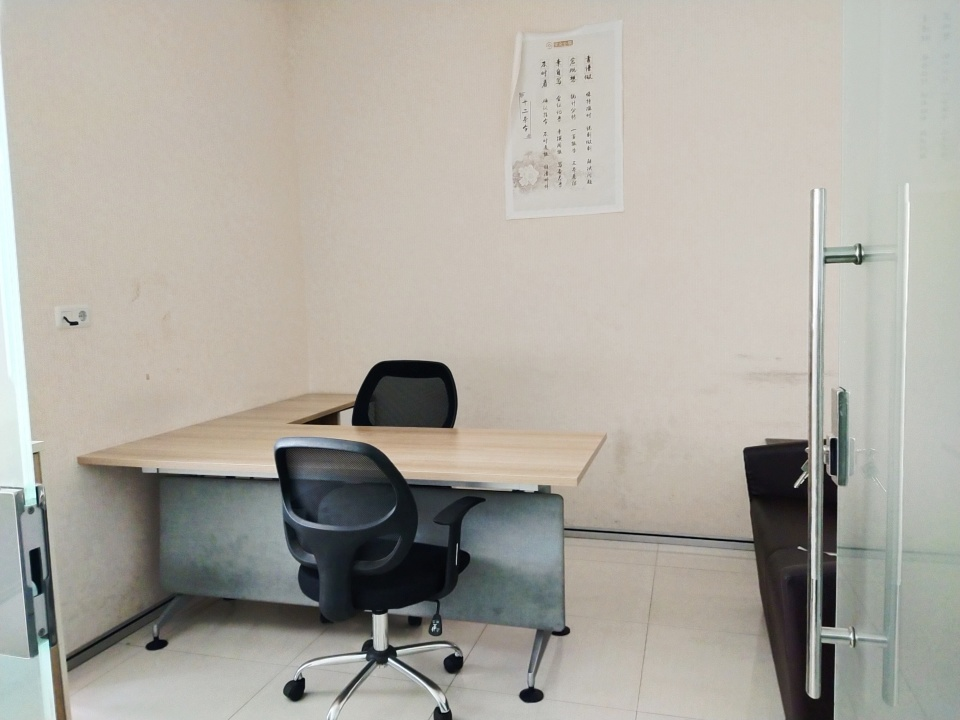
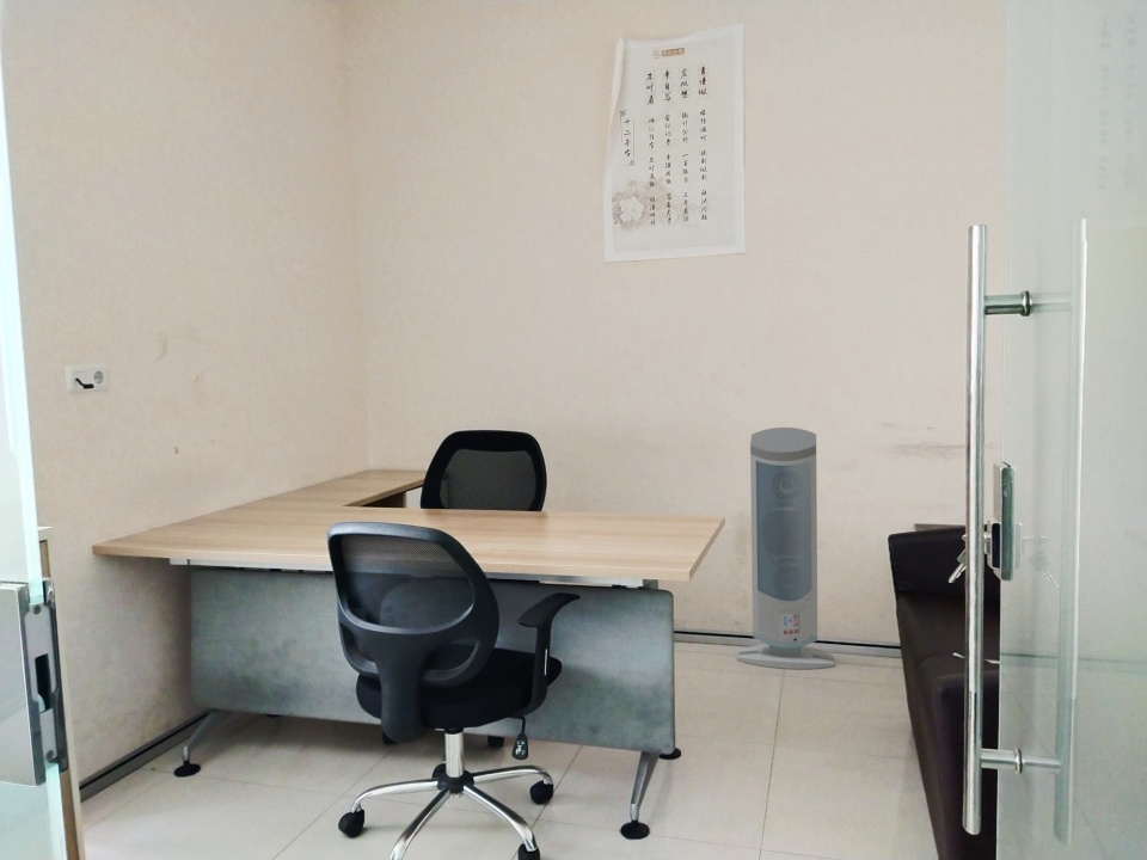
+ air purifier [736,426,835,670]
